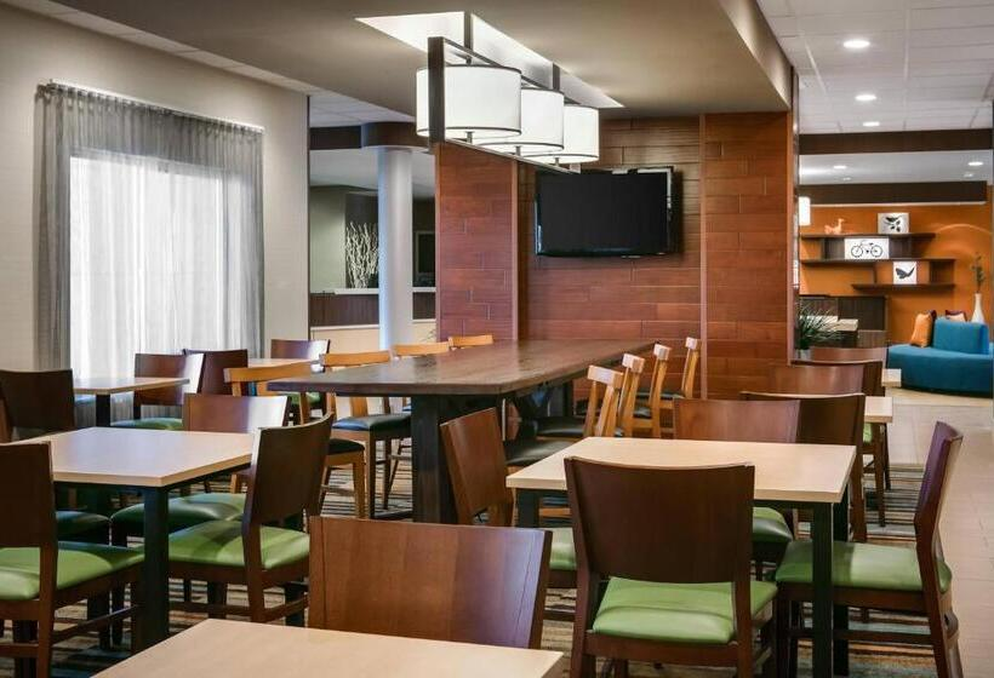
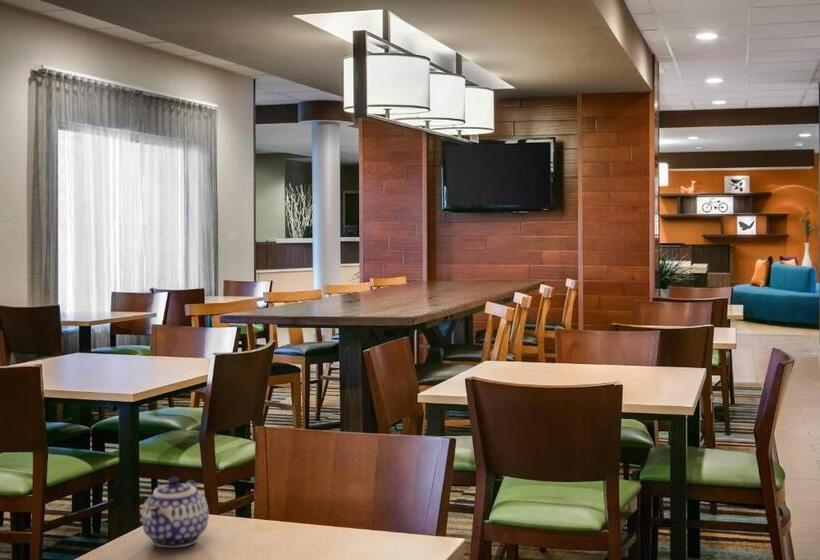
+ teapot [141,476,210,548]
